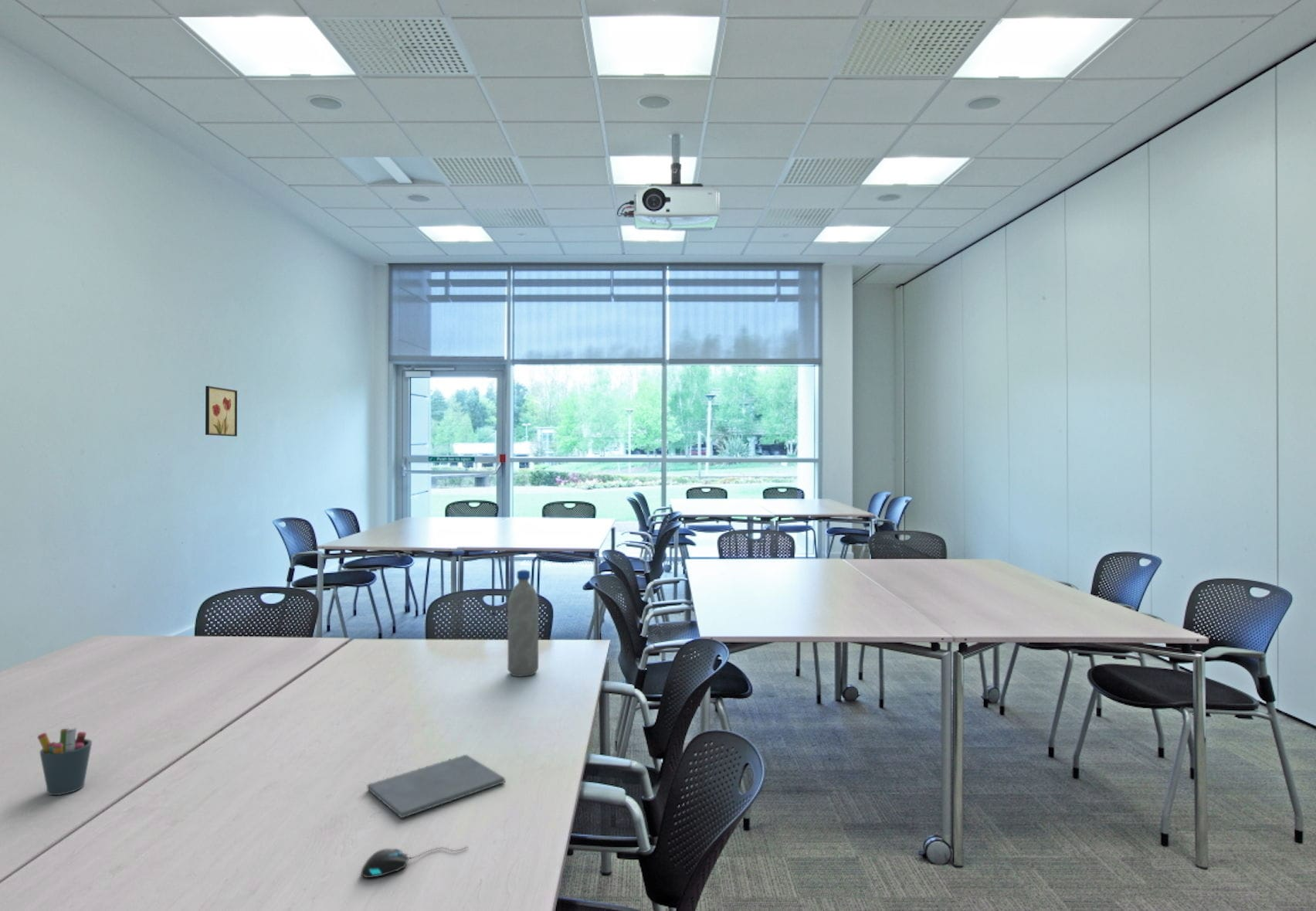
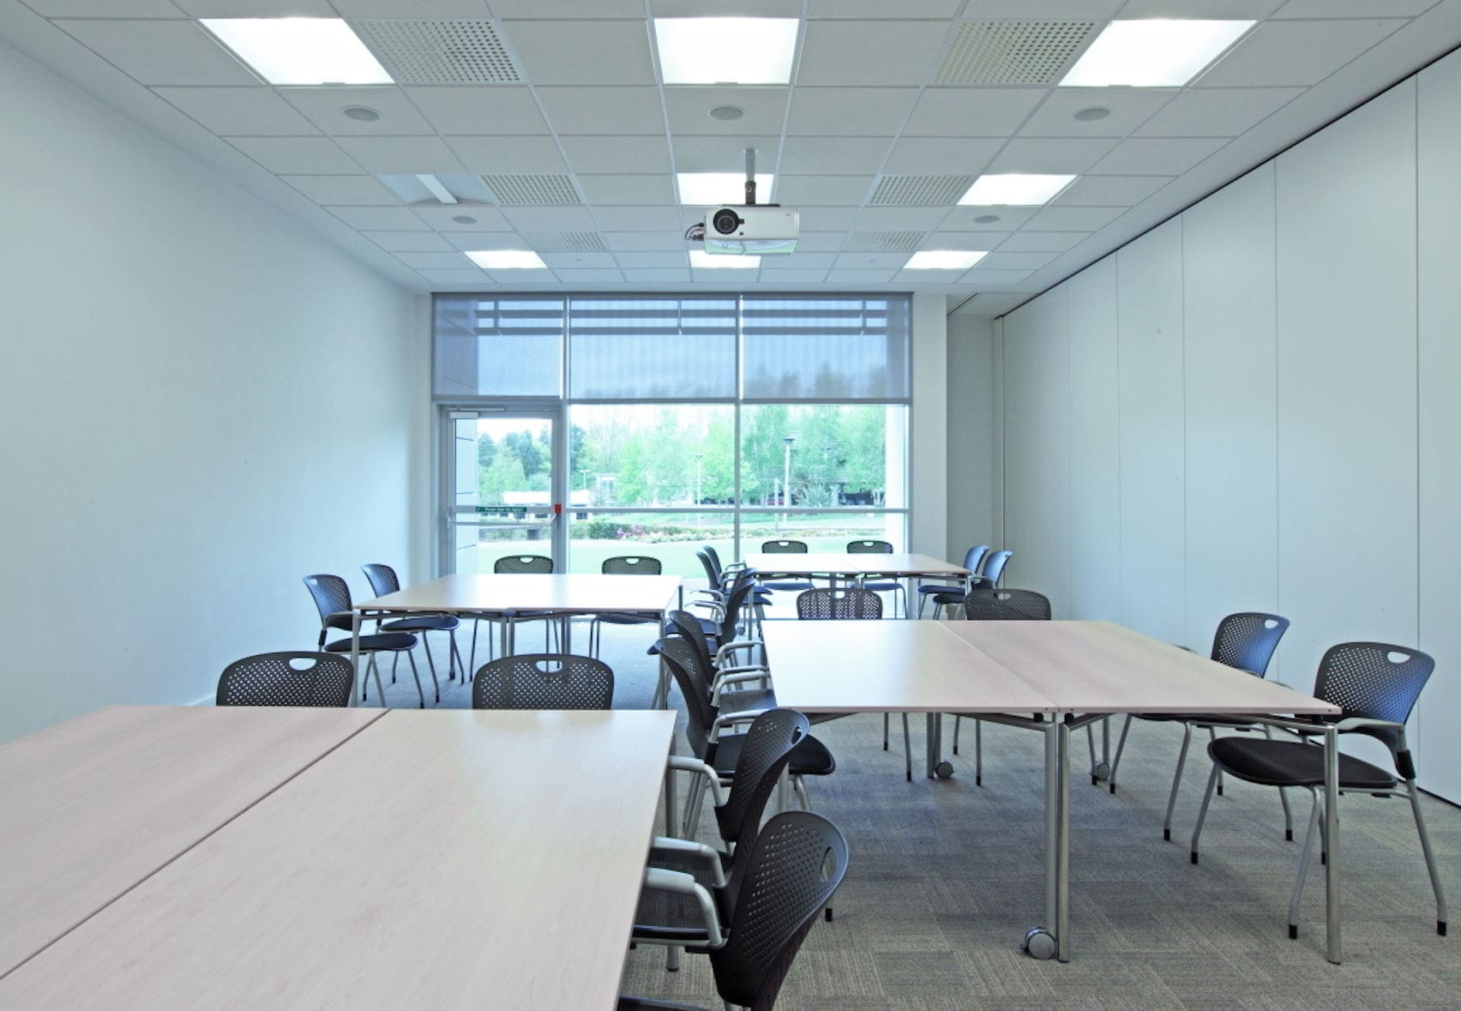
- notepad [367,753,507,819]
- pen holder [37,727,93,796]
- wall art [205,386,238,437]
- water bottle [507,569,539,677]
- mouse [360,845,469,879]
